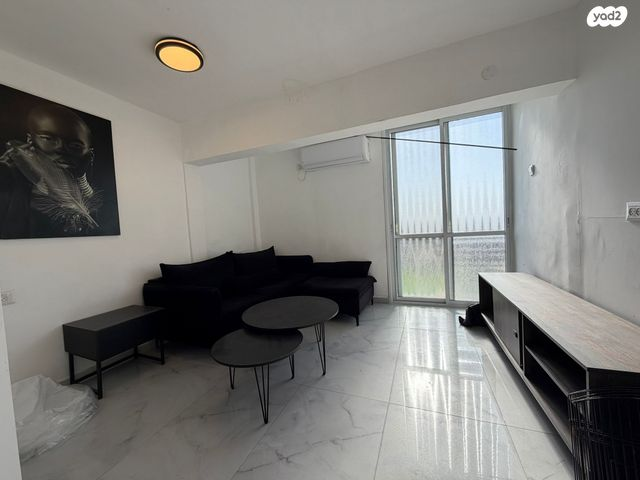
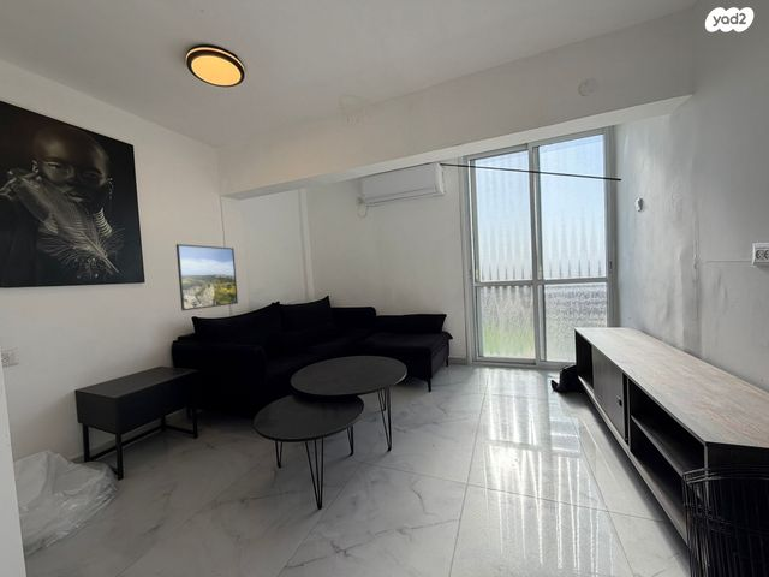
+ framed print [175,243,239,311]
